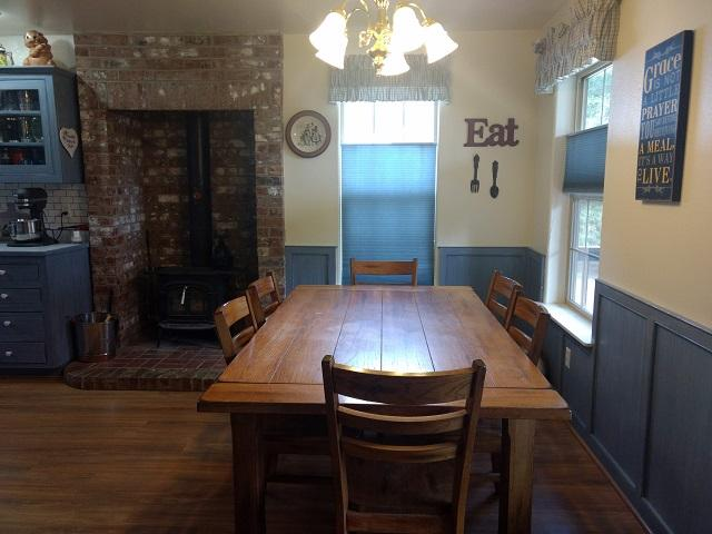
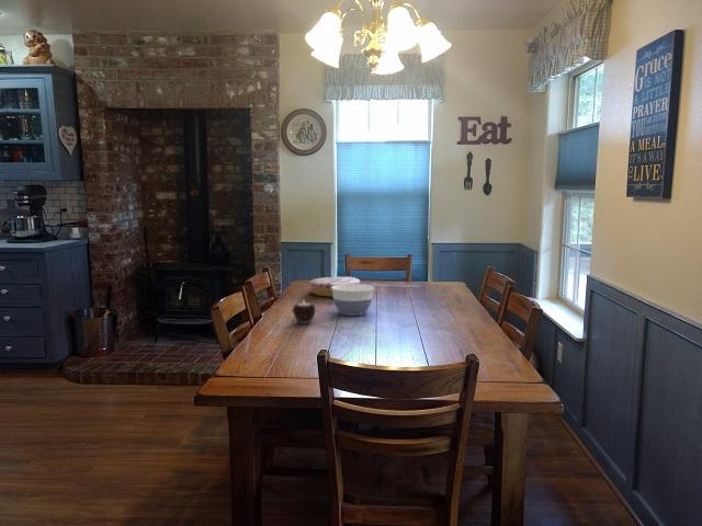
+ bowl [331,283,375,317]
+ plate [308,276,362,298]
+ candle [291,301,317,324]
